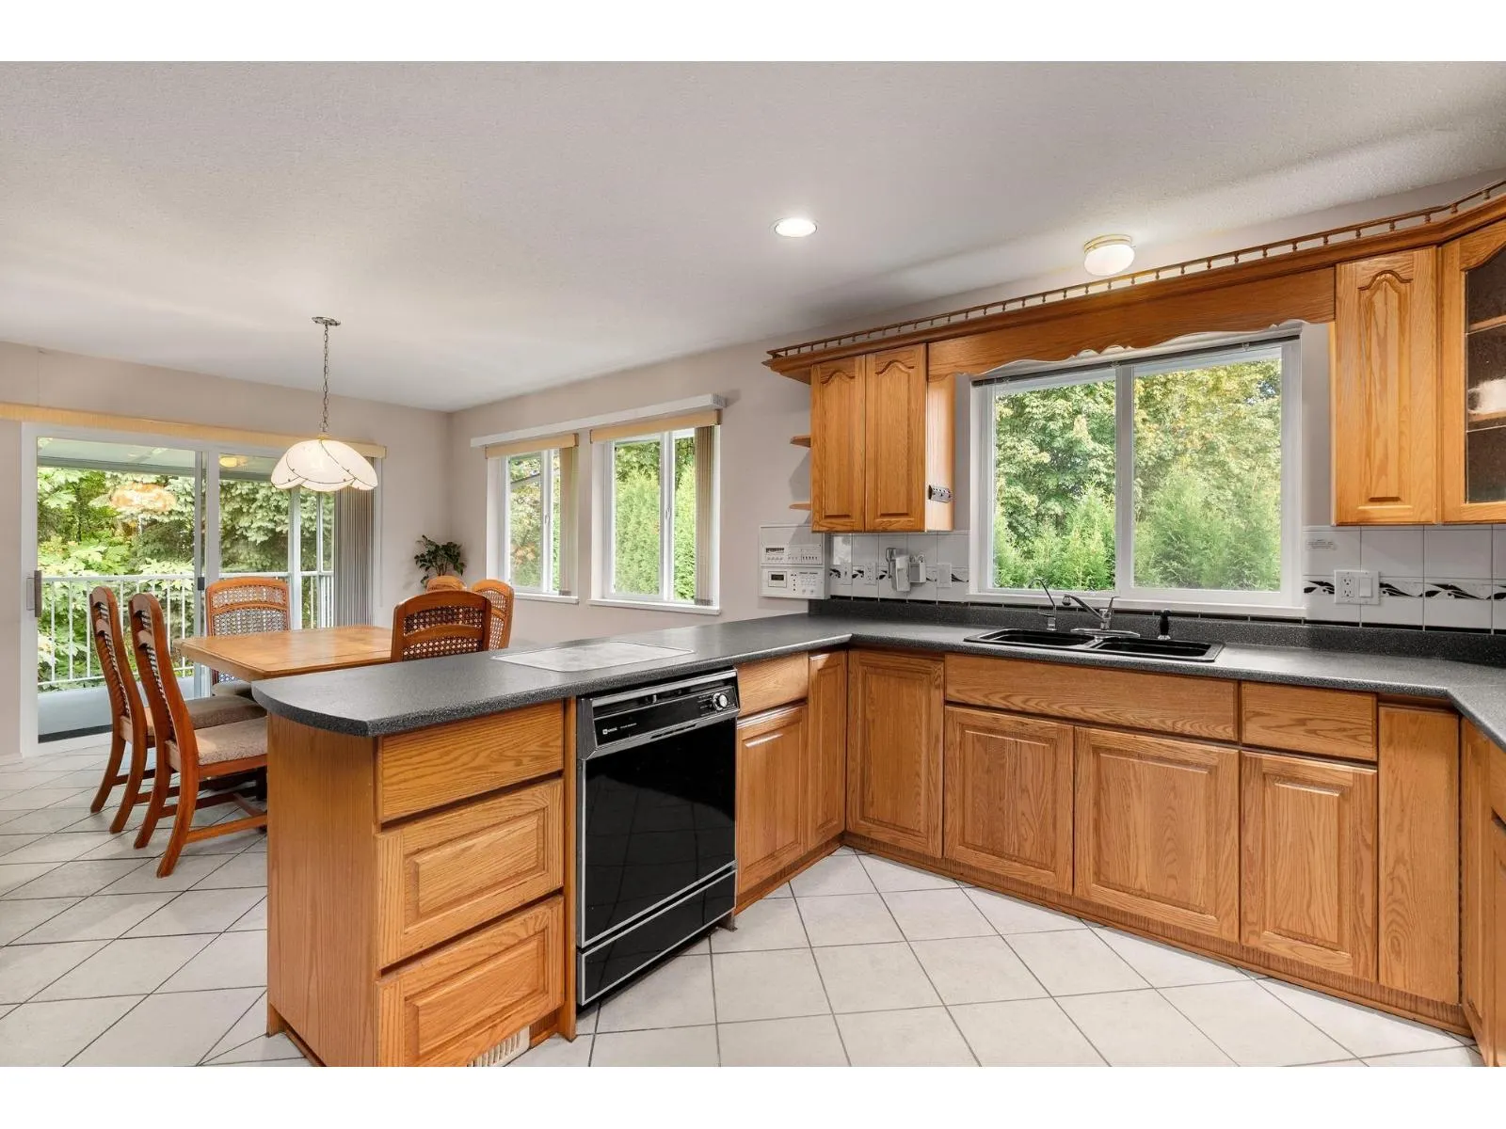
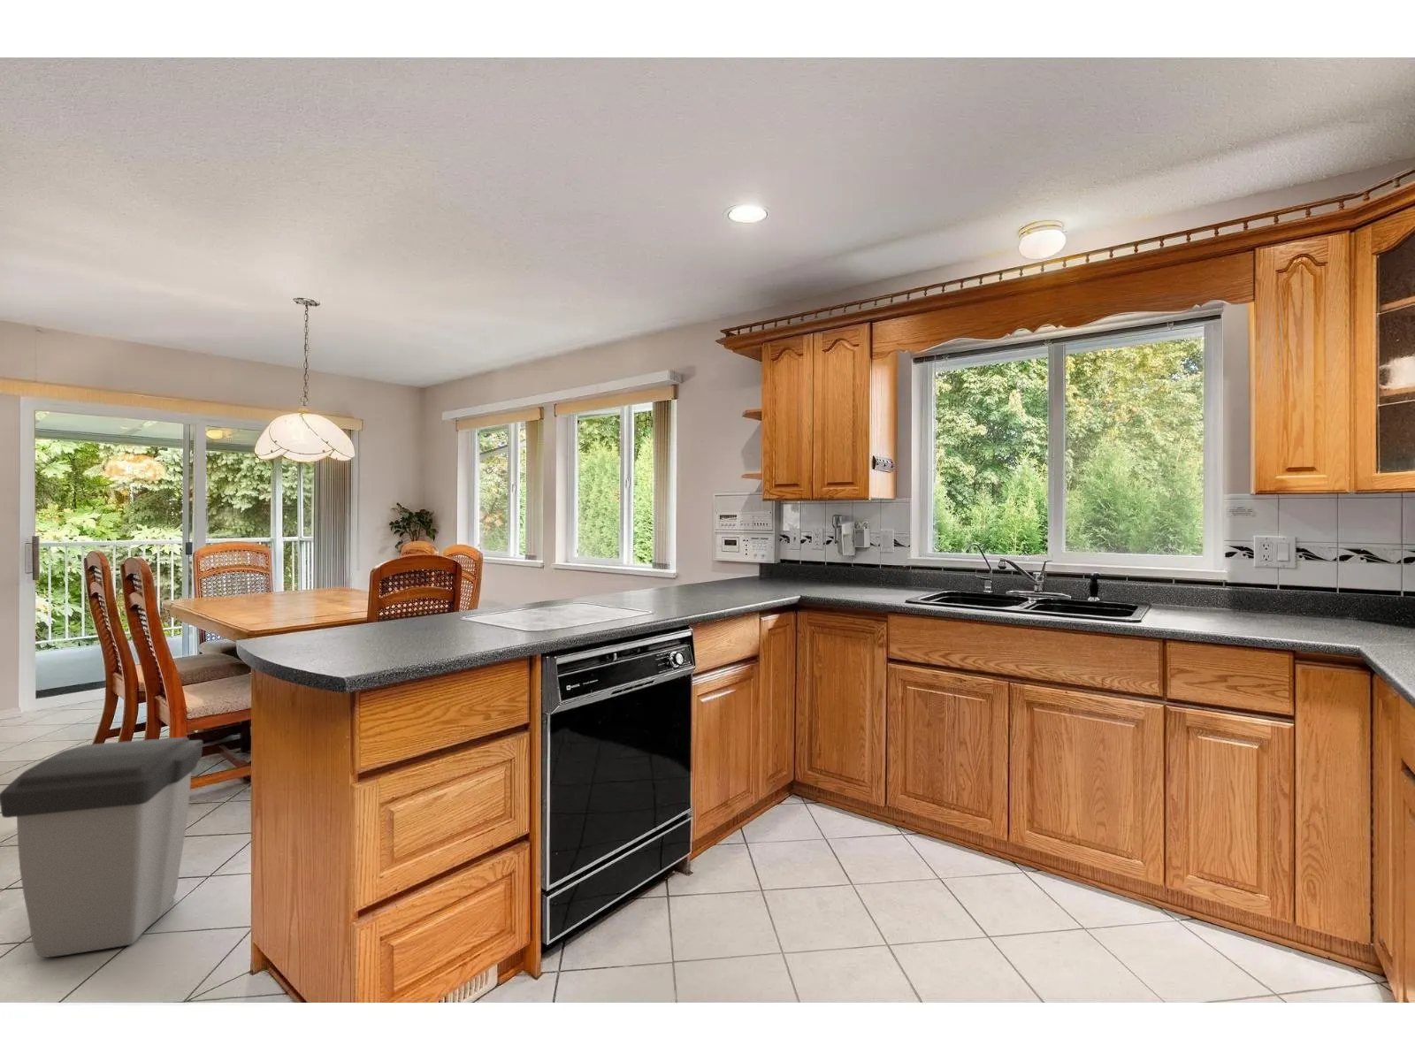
+ trash can [0,737,204,957]
